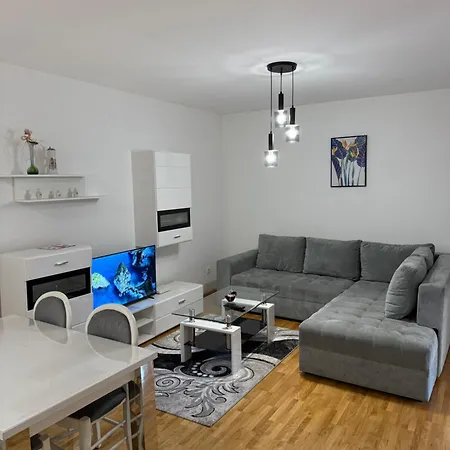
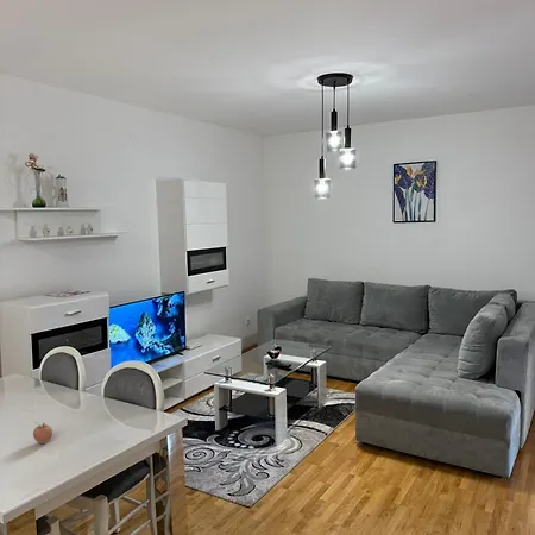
+ fruit [32,421,54,445]
